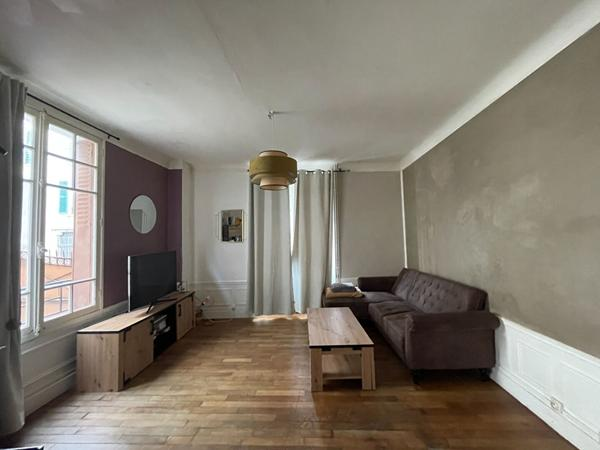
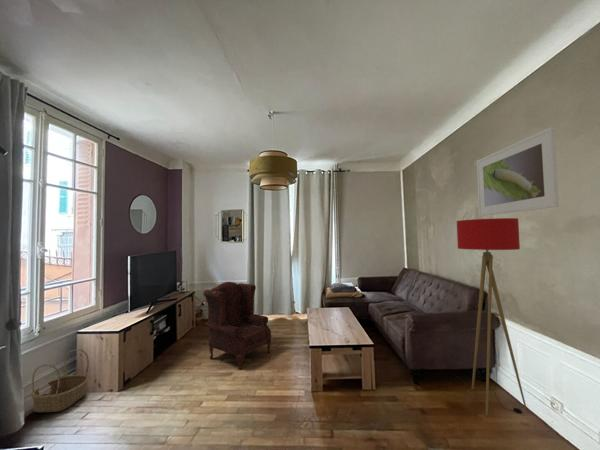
+ floor lamp [456,217,528,417]
+ armchair [202,281,272,371]
+ basket [30,348,90,413]
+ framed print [476,126,560,217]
